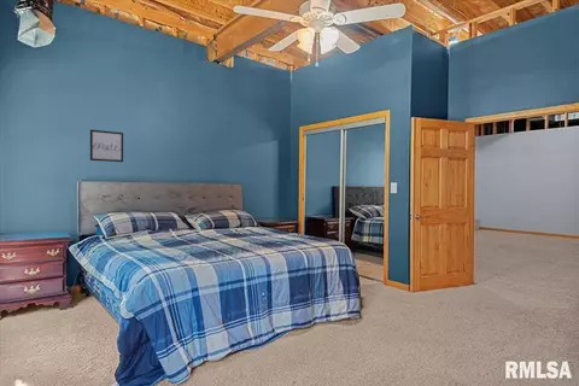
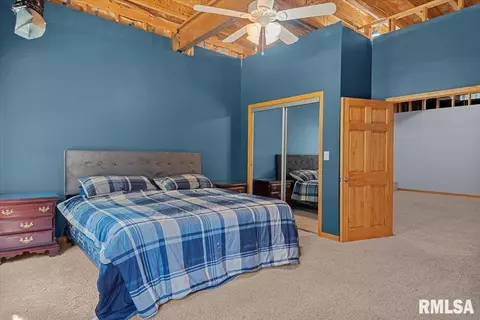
- wall art [89,129,124,163]
